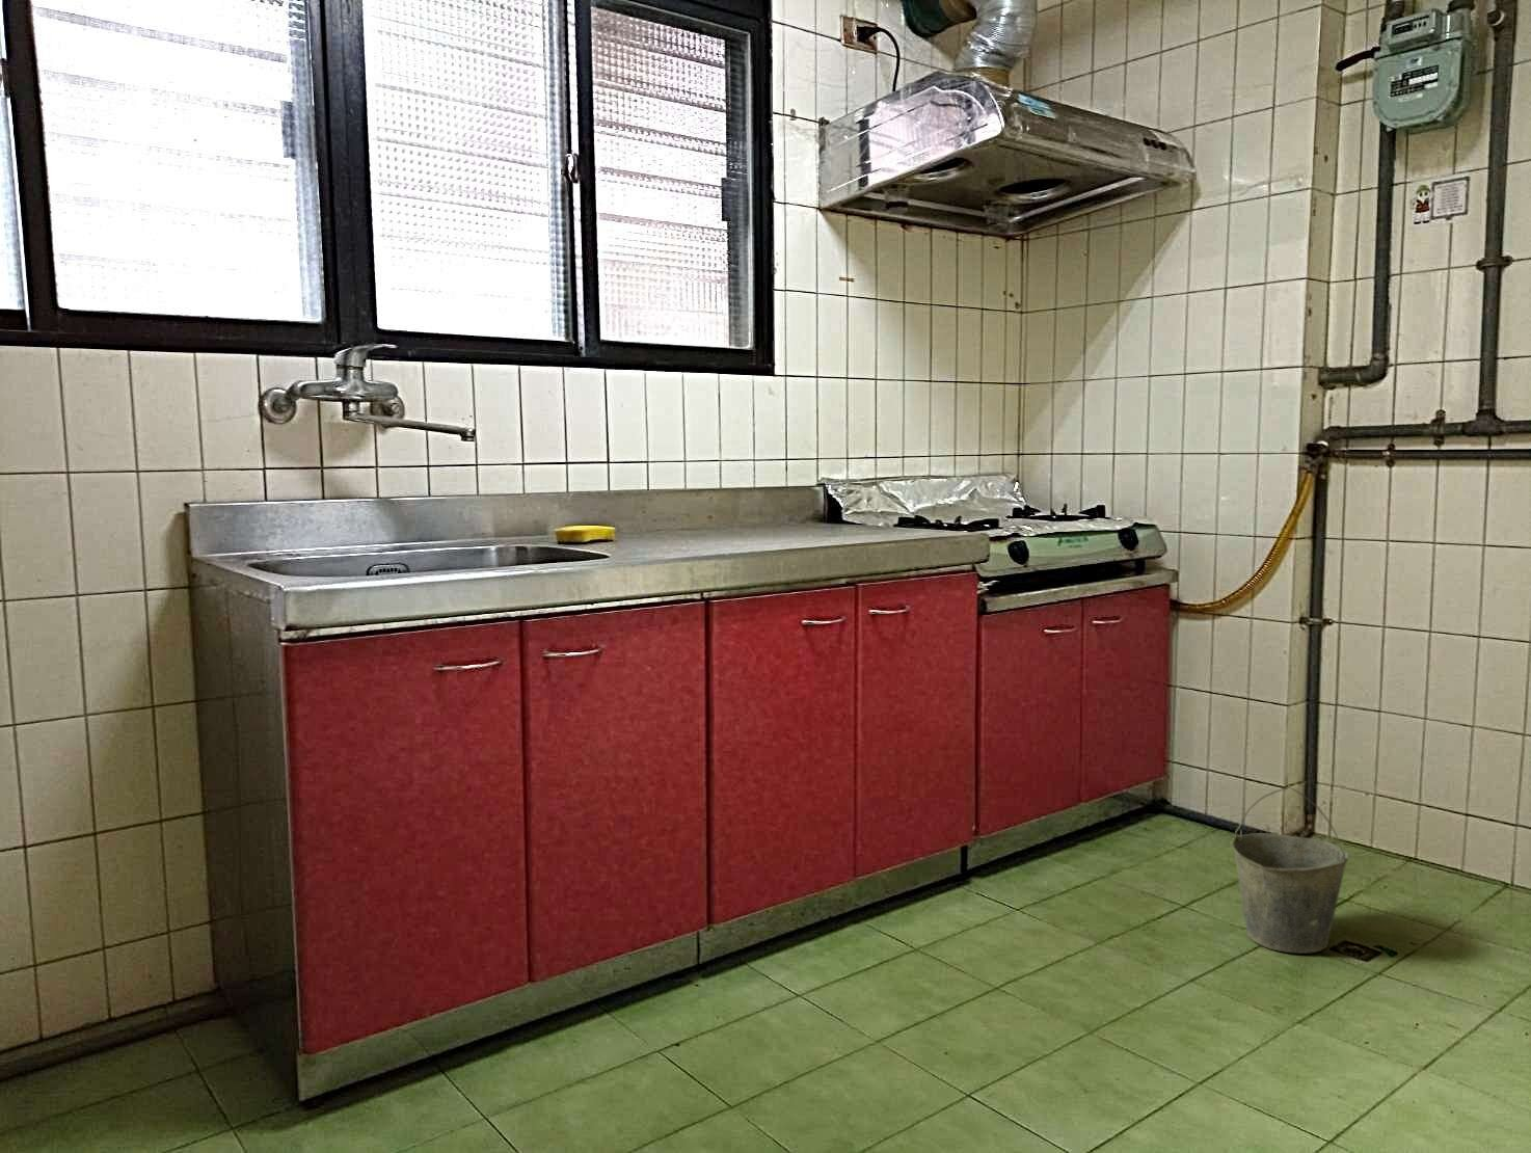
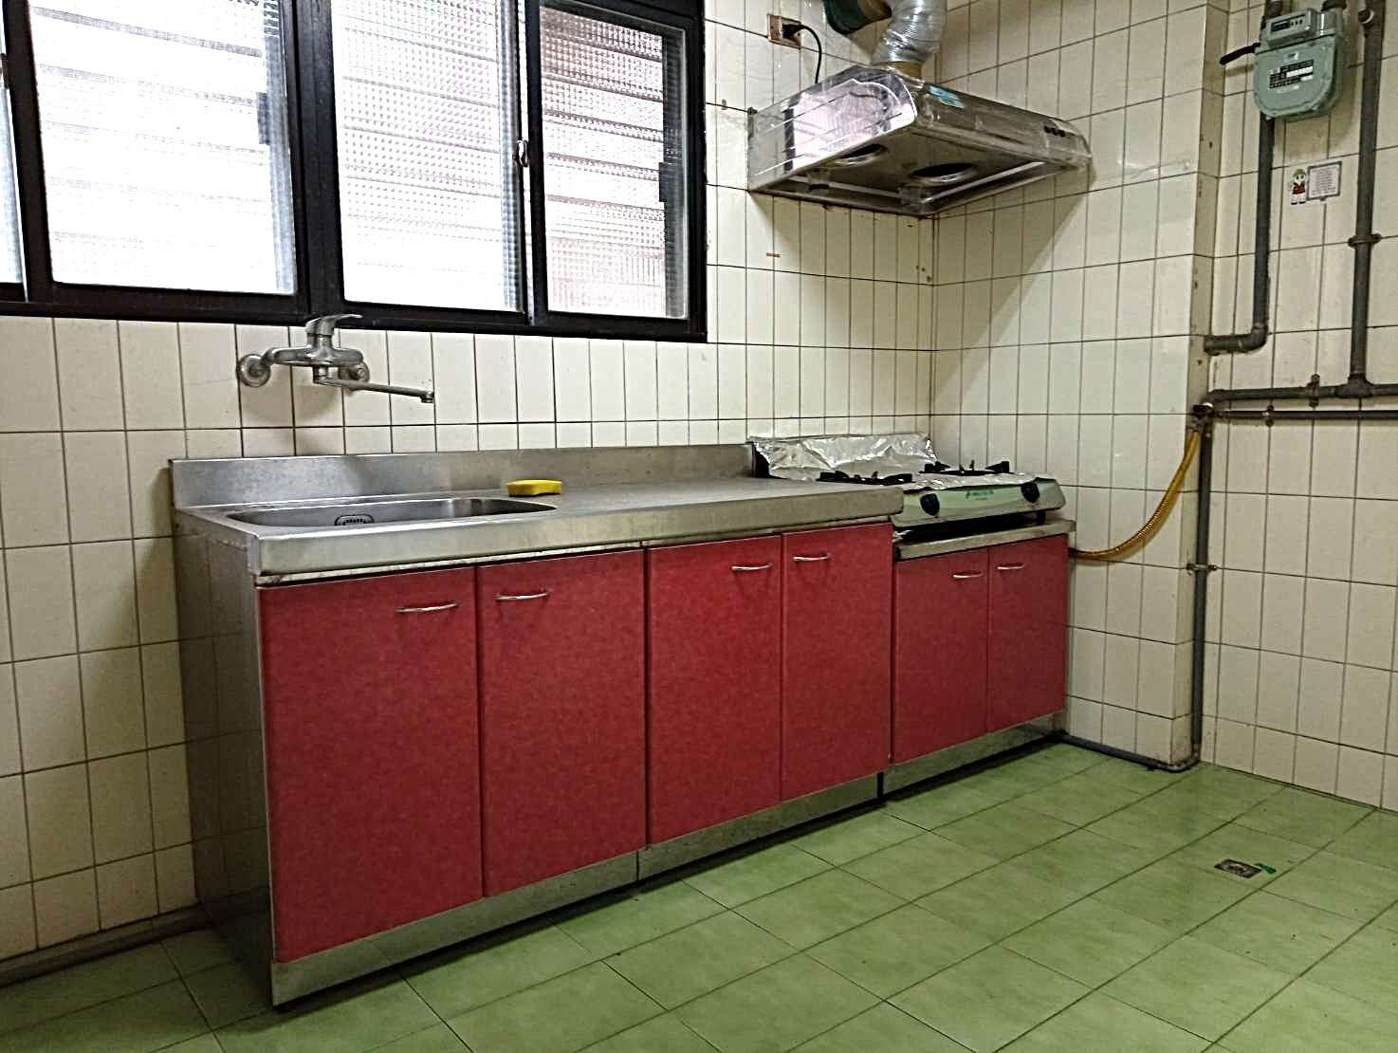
- bucket [1231,786,1351,954]
